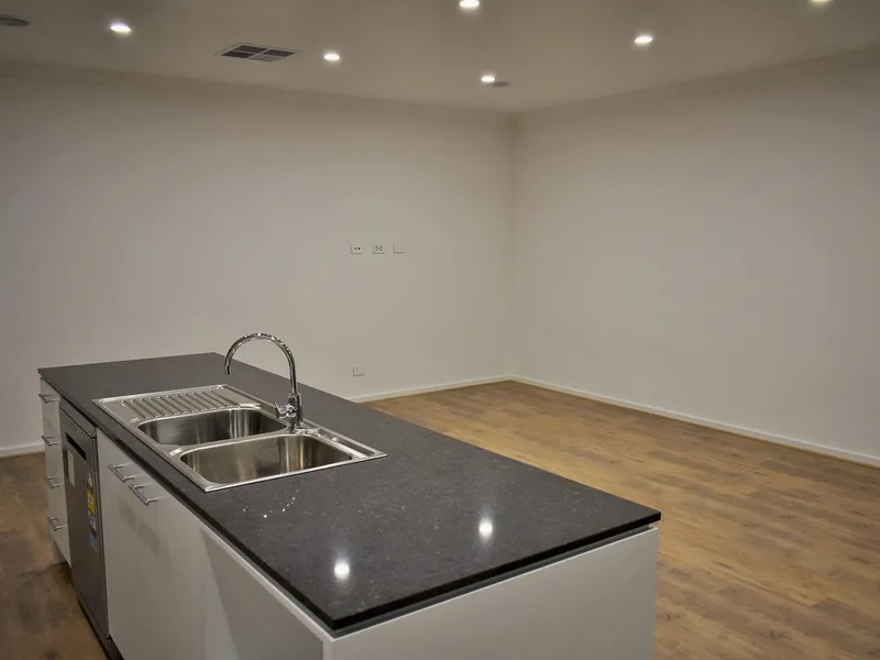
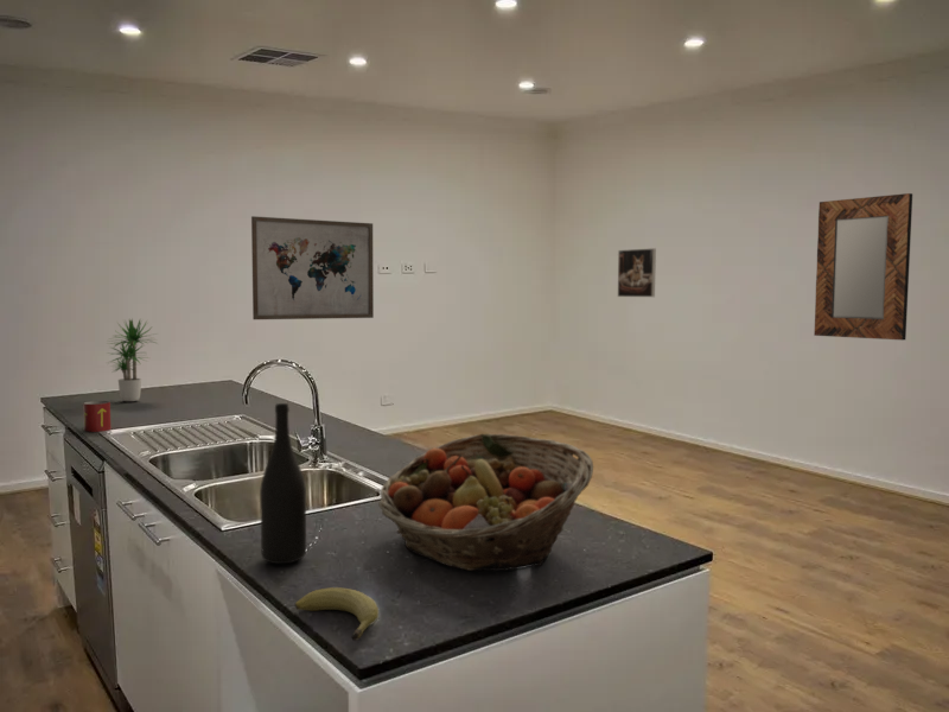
+ wine bottle [259,402,307,565]
+ home mirror [813,192,913,342]
+ fruit basket [377,433,594,572]
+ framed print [617,247,657,298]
+ fruit [293,586,380,642]
+ mug [82,400,112,433]
+ potted plant [104,317,159,402]
+ wall art [250,215,375,320]
